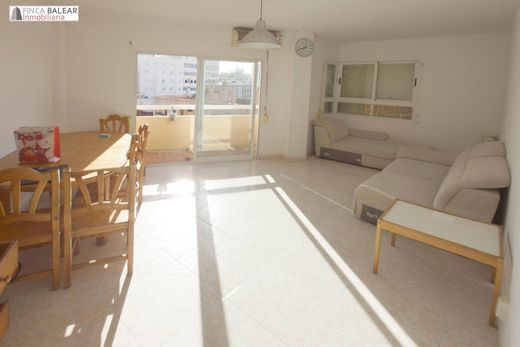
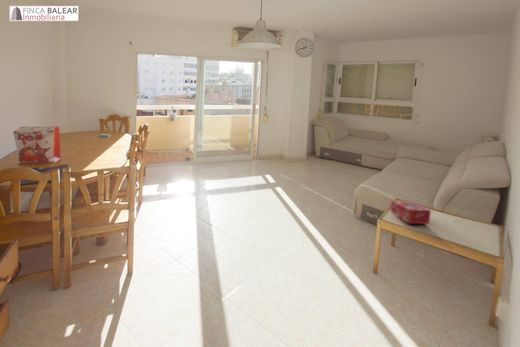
+ tissue box [389,200,432,225]
